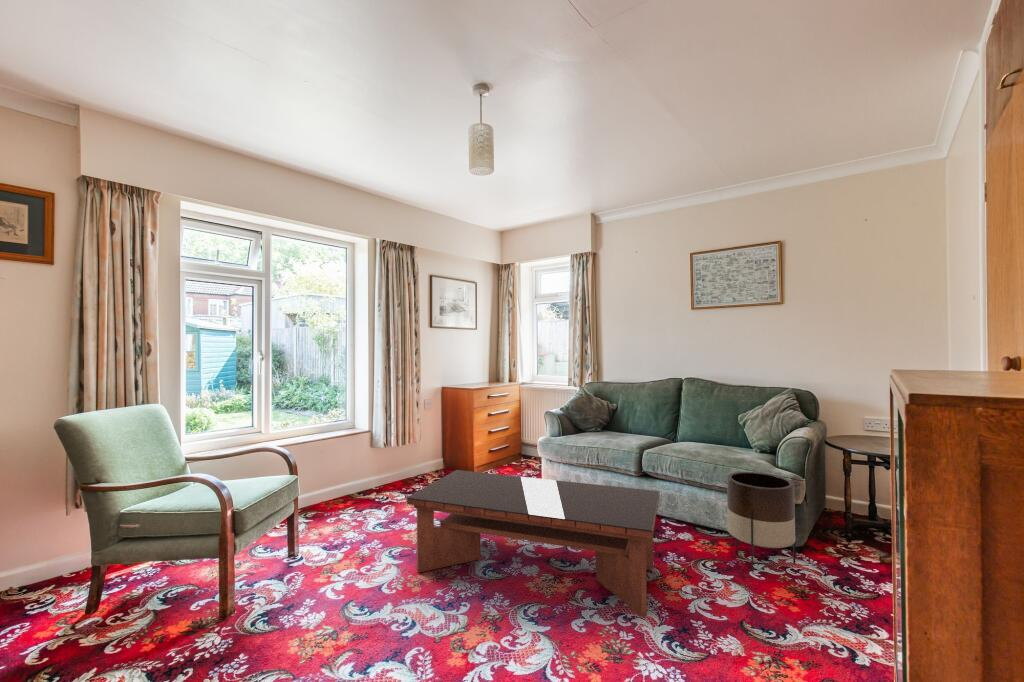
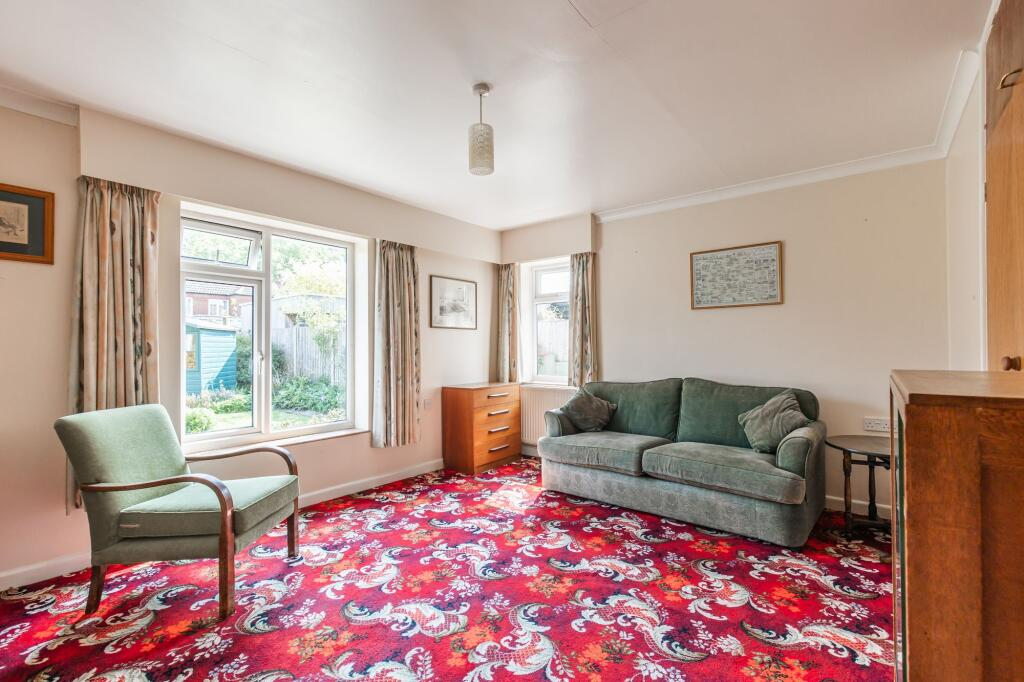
- coffee table [406,469,660,618]
- planter [726,471,796,573]
